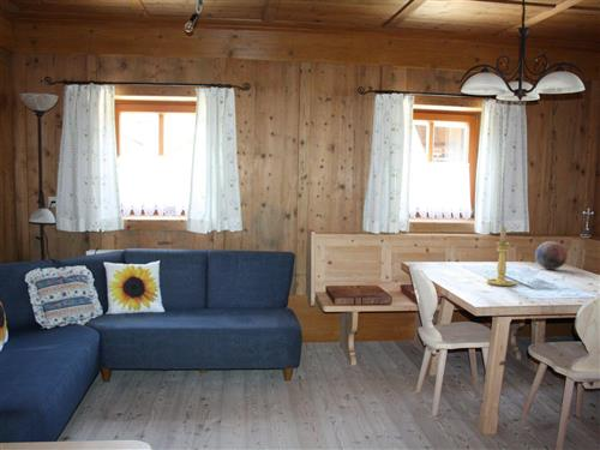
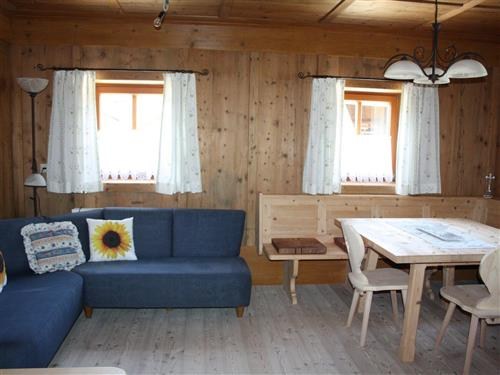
- decorative orb [534,240,568,271]
- candle holder [486,226,517,287]
